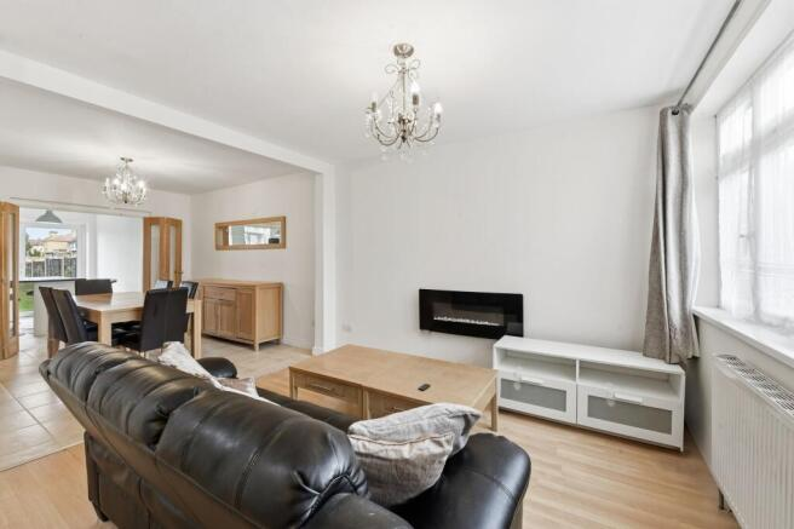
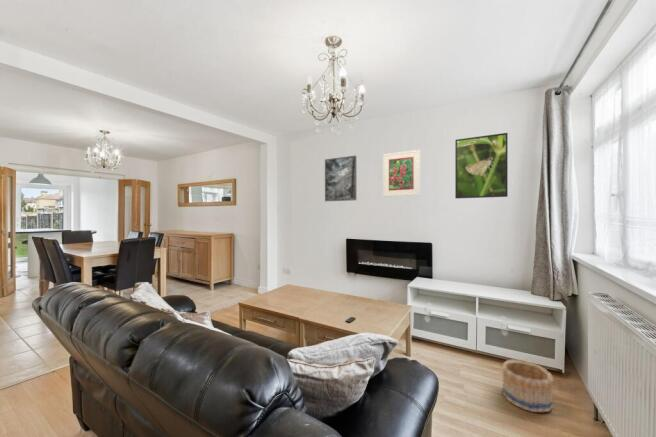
+ basket [501,359,554,413]
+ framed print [454,132,509,199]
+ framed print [382,149,421,198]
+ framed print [324,155,357,202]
